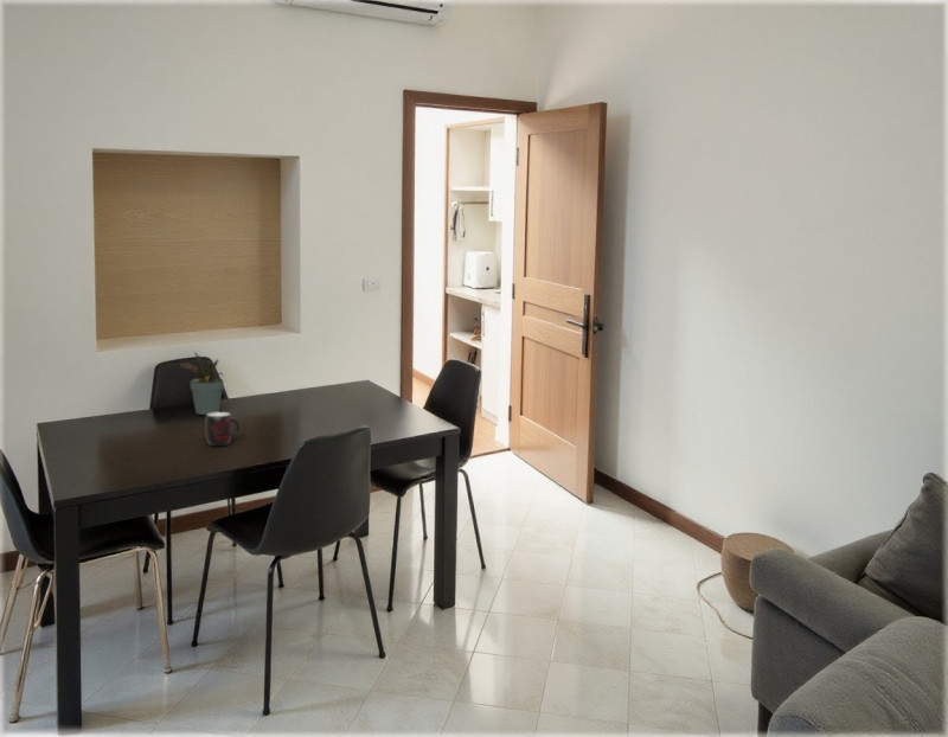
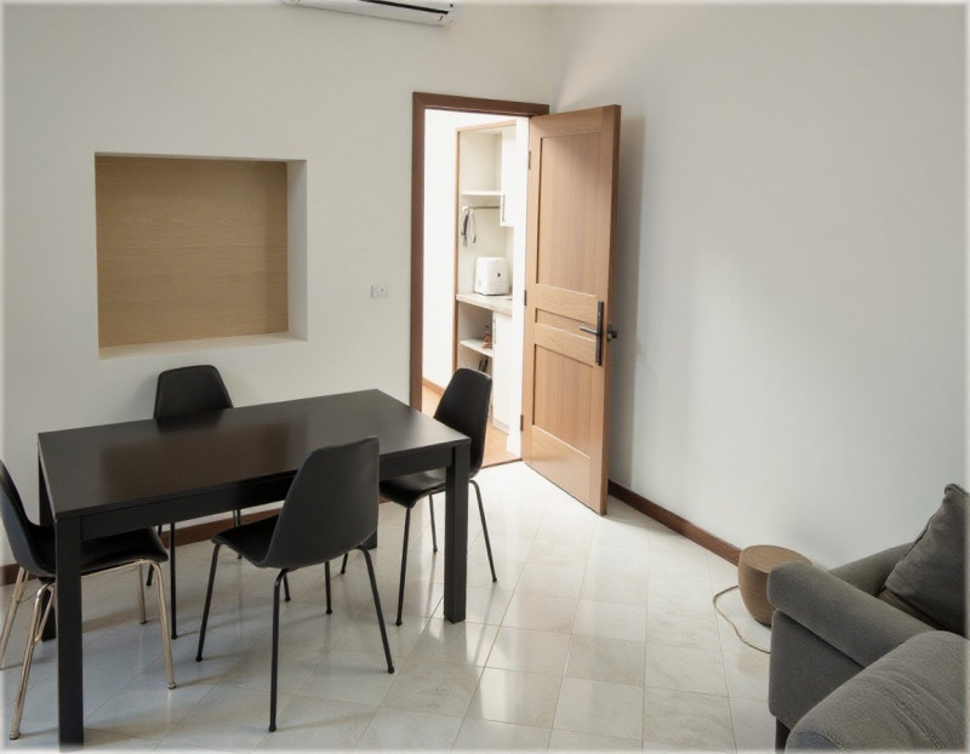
- mug [205,411,241,447]
- potted plant [179,351,226,416]
